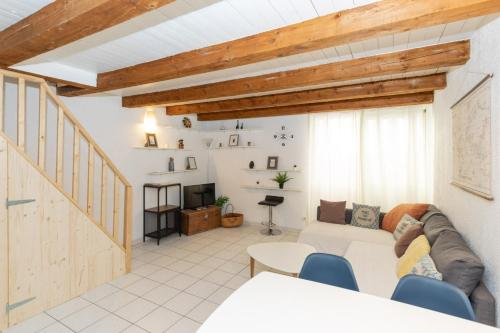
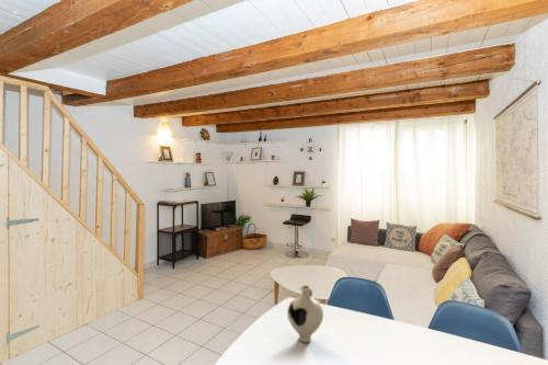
+ decorative vase [286,284,324,343]
